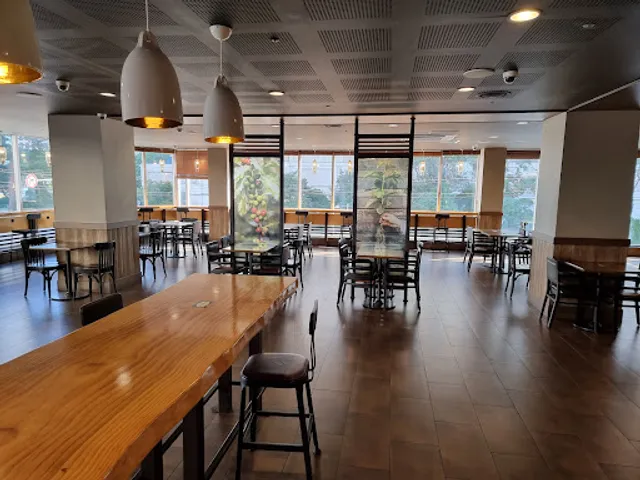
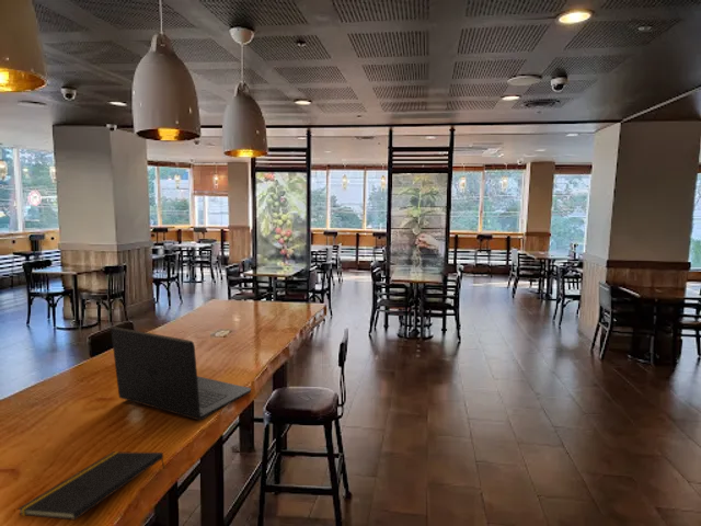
+ notepad [16,450,166,522]
+ laptop [110,325,252,421]
